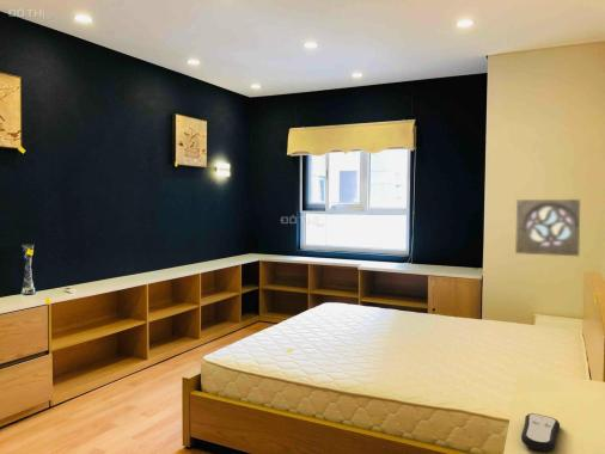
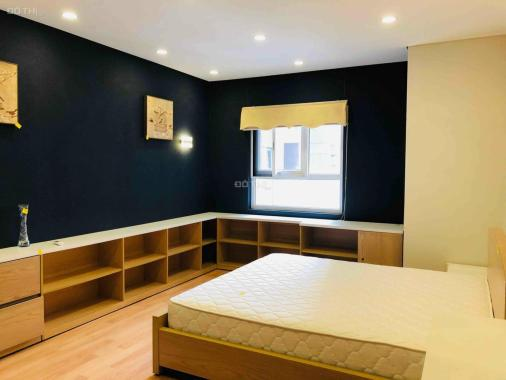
- remote control [520,412,561,453]
- wall ornament [514,198,581,257]
